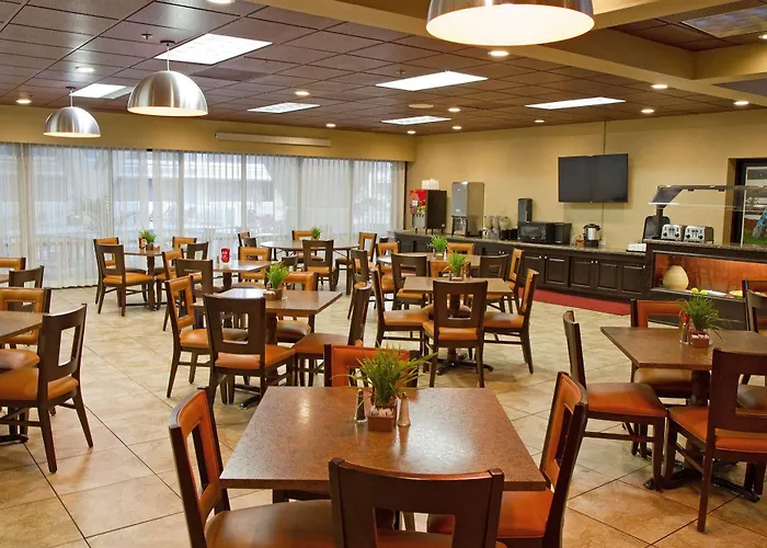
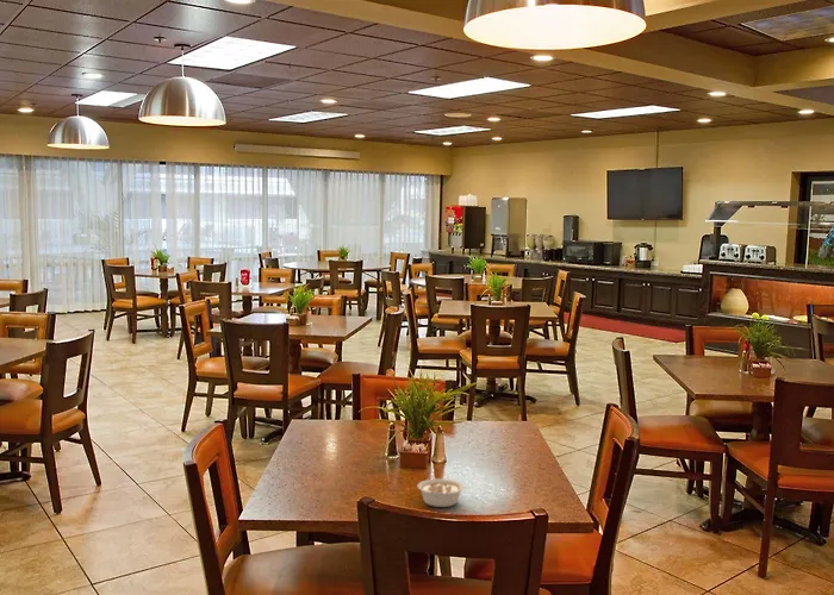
+ legume [416,477,472,508]
